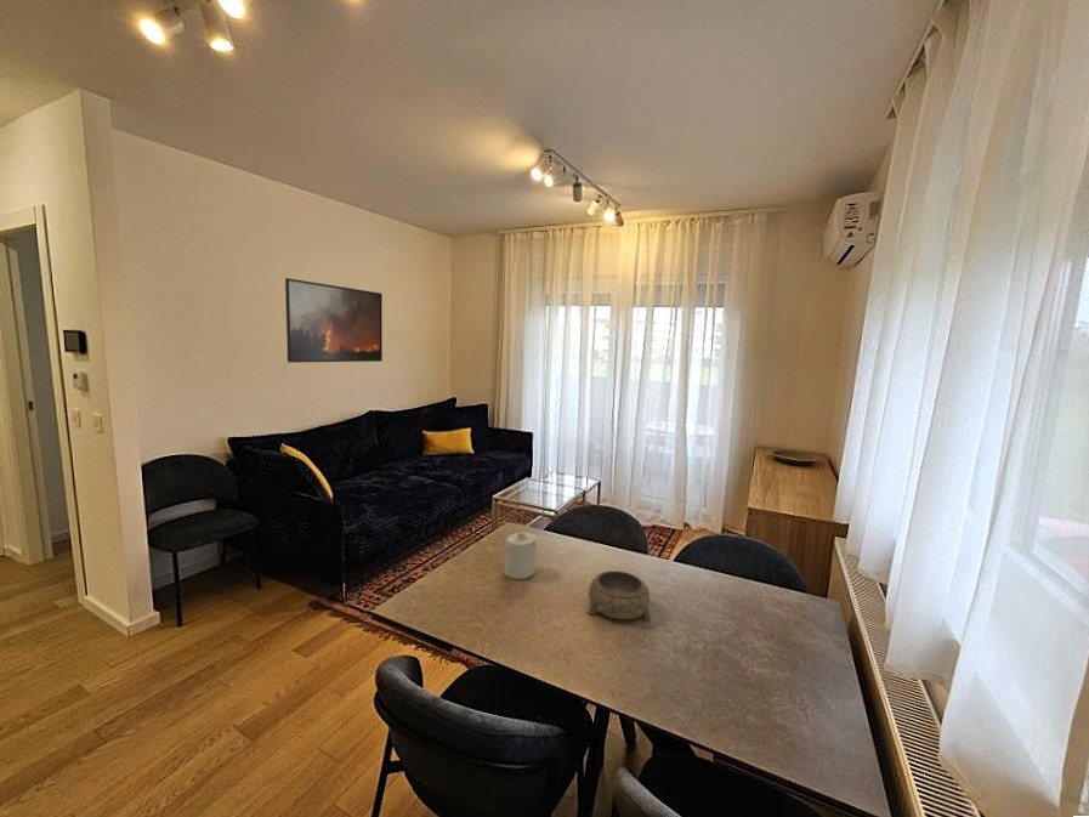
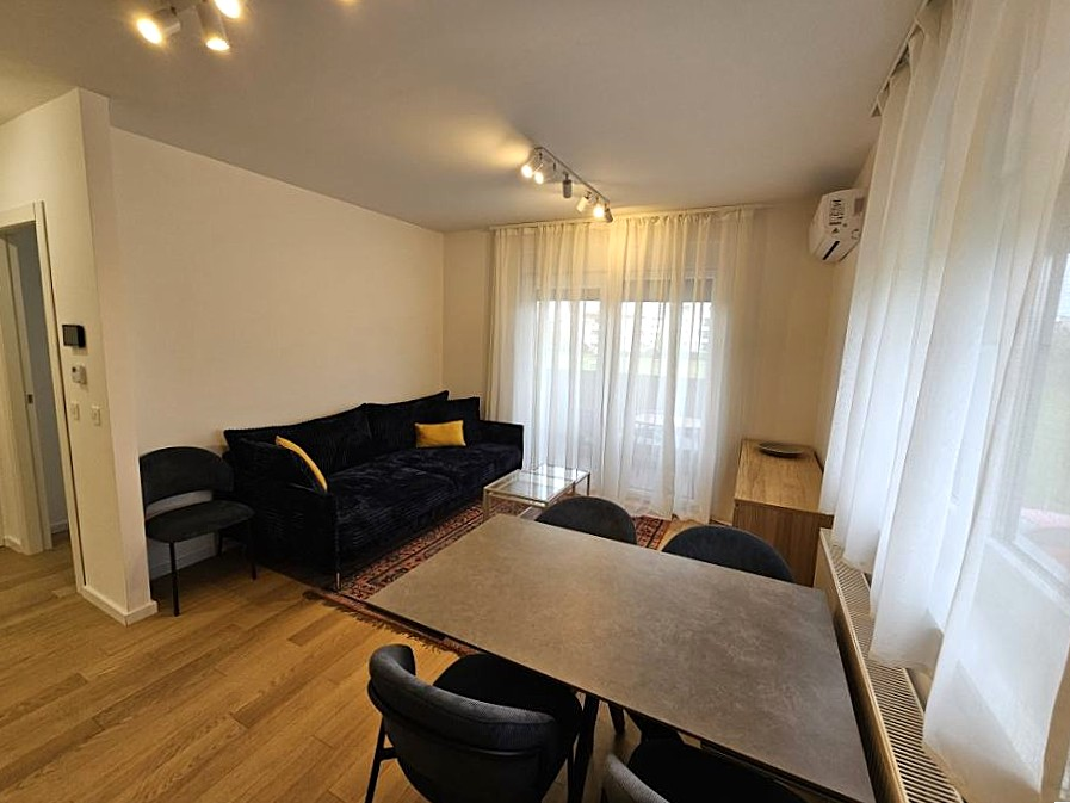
- decorative bowl [586,569,652,622]
- candle [503,531,538,580]
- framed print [284,277,384,364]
